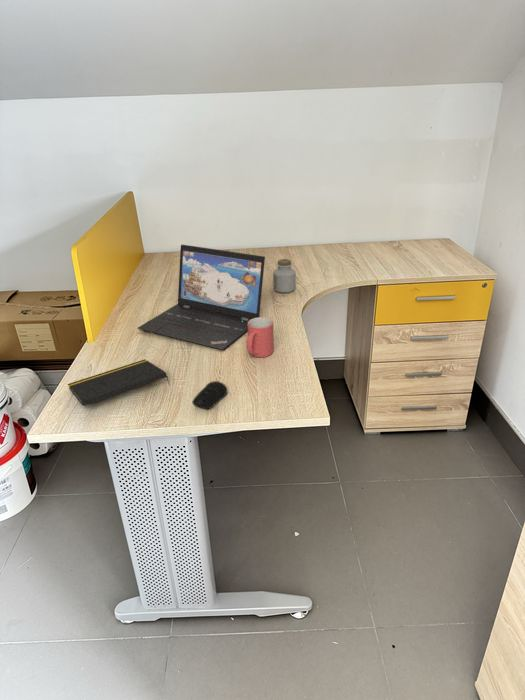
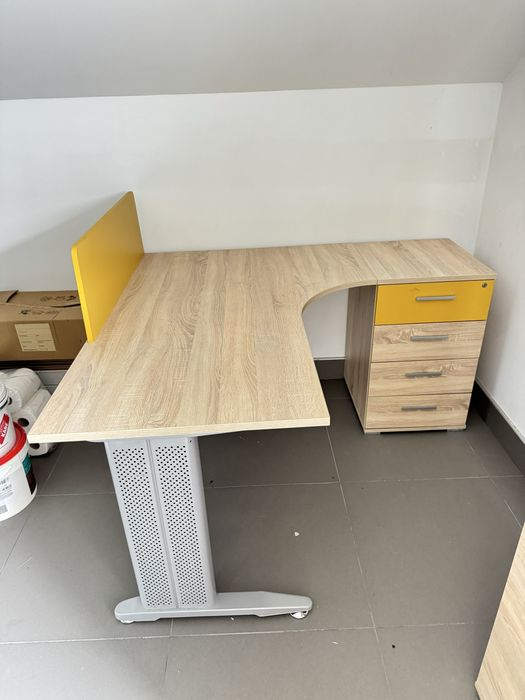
- mug [246,316,275,358]
- notepad [67,358,171,407]
- jar [272,258,297,294]
- laptop [136,244,266,351]
- computer mouse [191,380,228,410]
